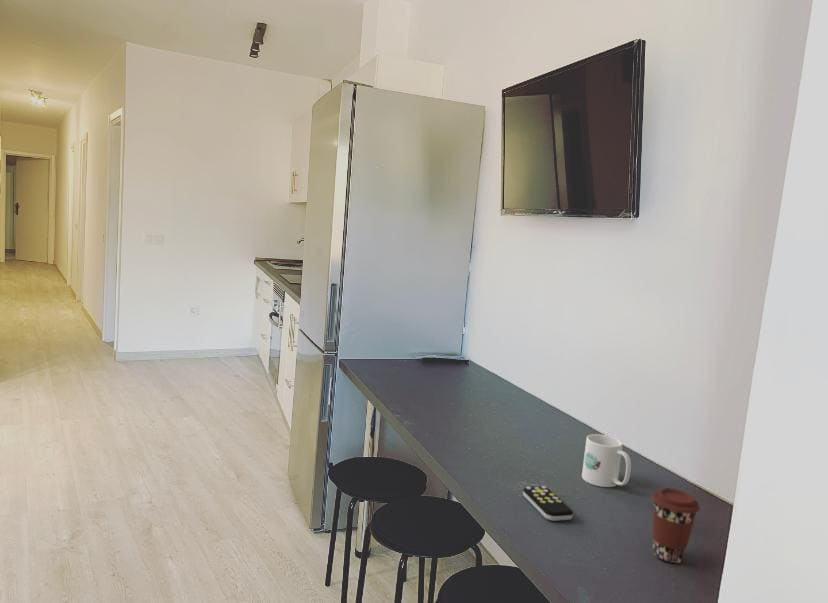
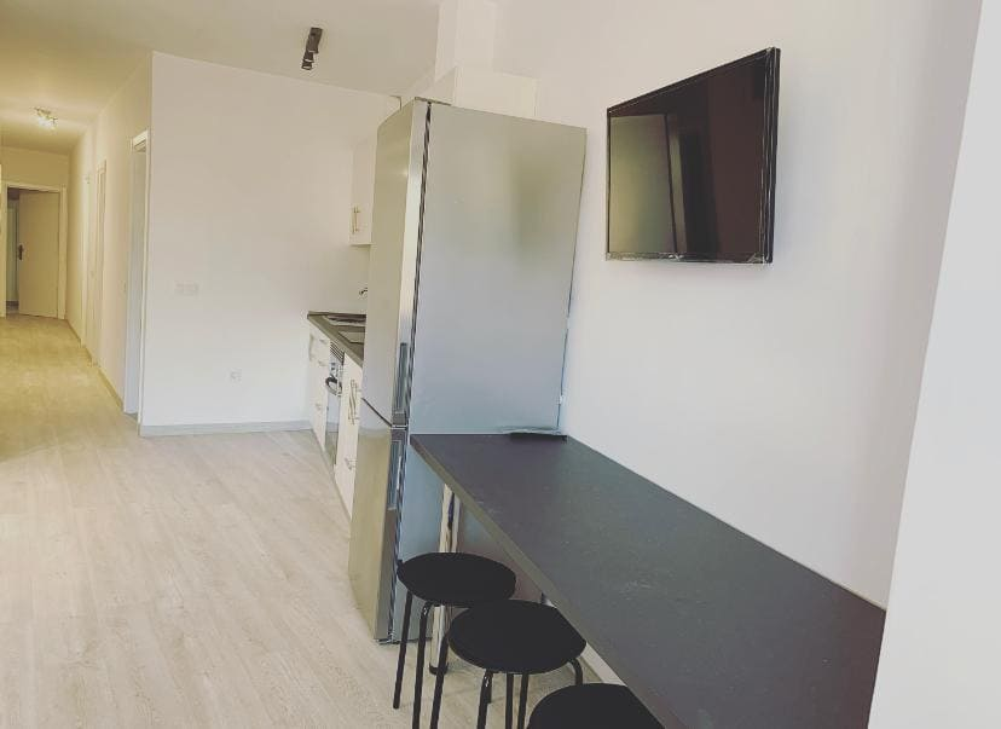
- mug [581,433,632,488]
- coffee cup [651,487,701,564]
- remote control [522,485,574,522]
